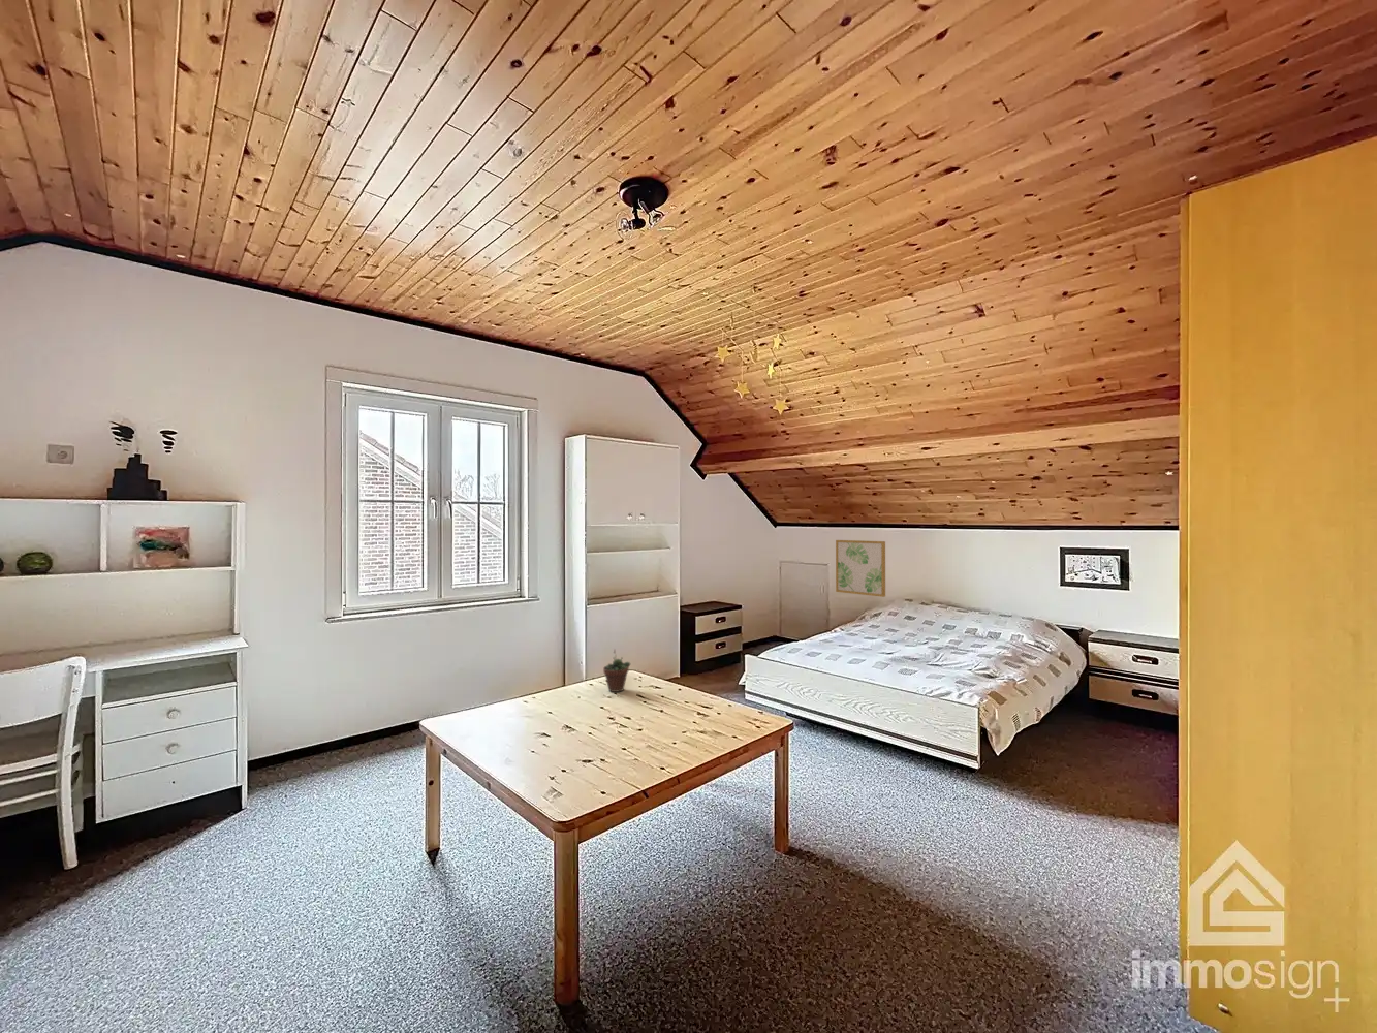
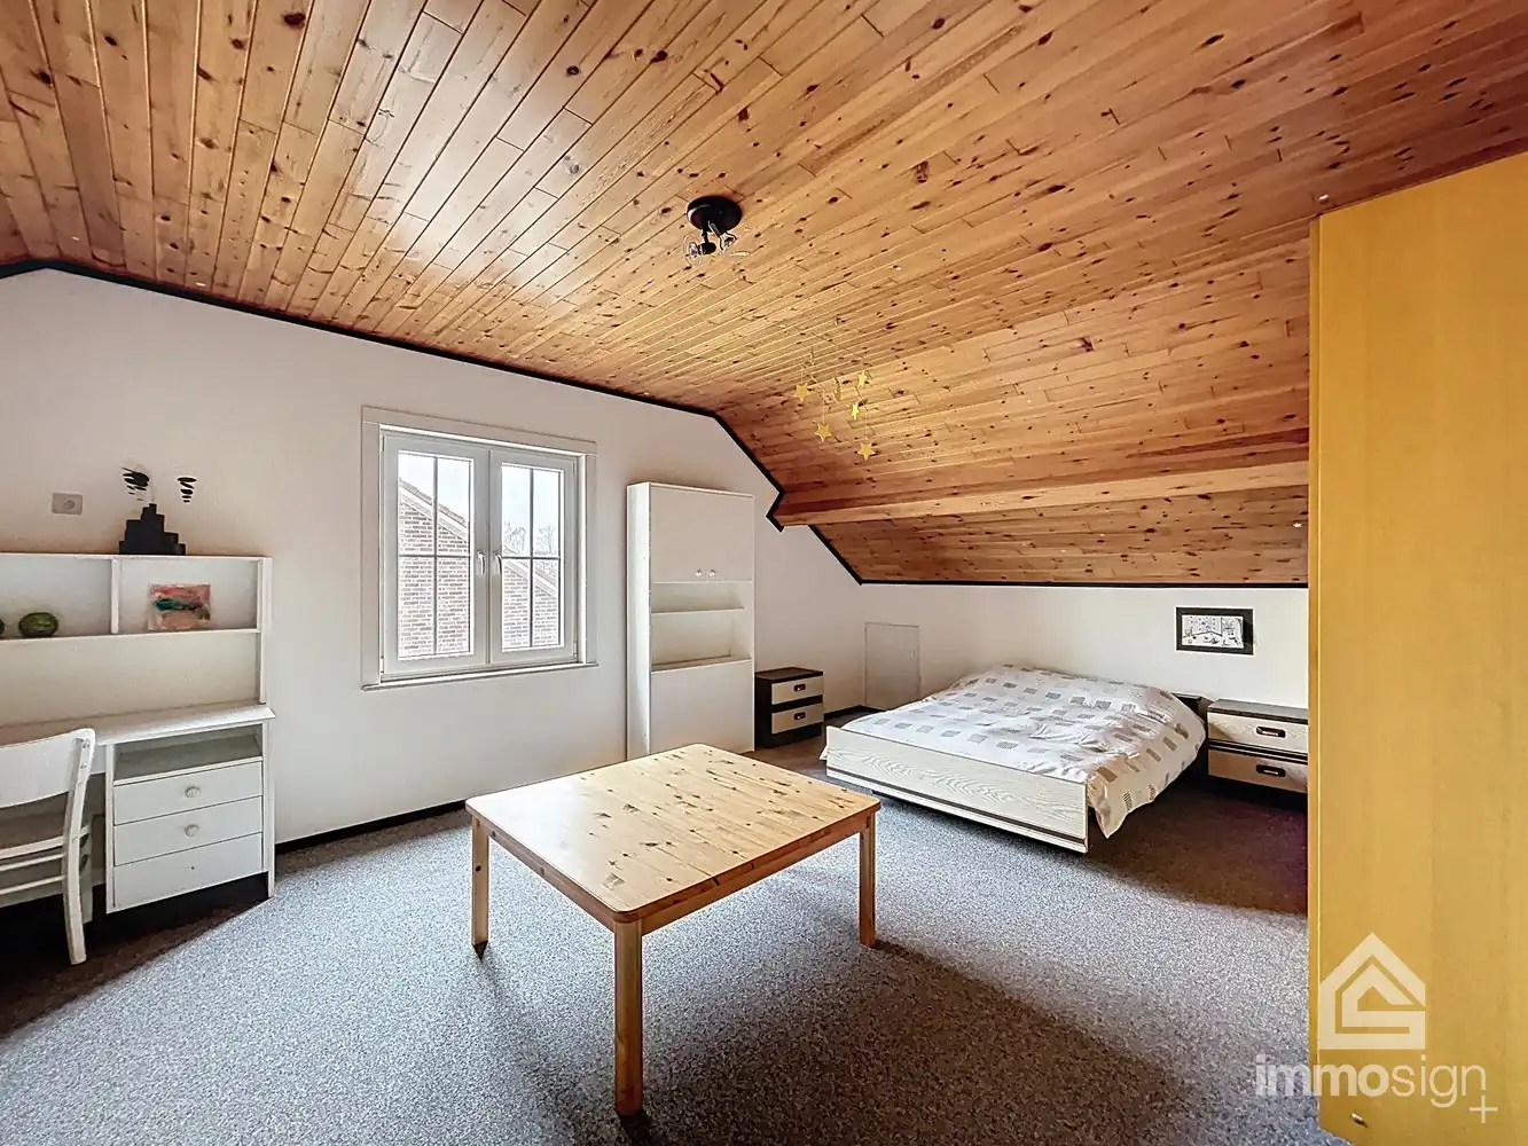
- wall art [834,539,887,598]
- succulent plant [602,648,632,693]
